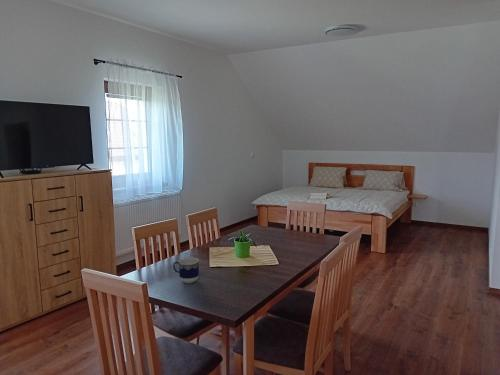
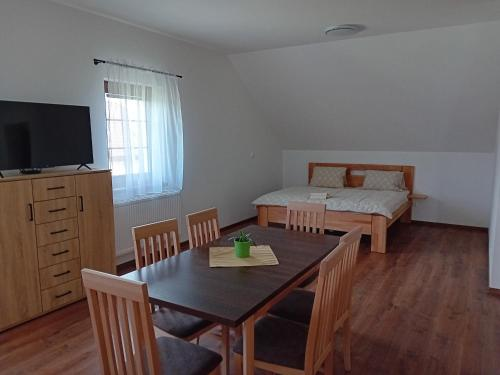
- cup [172,256,200,284]
